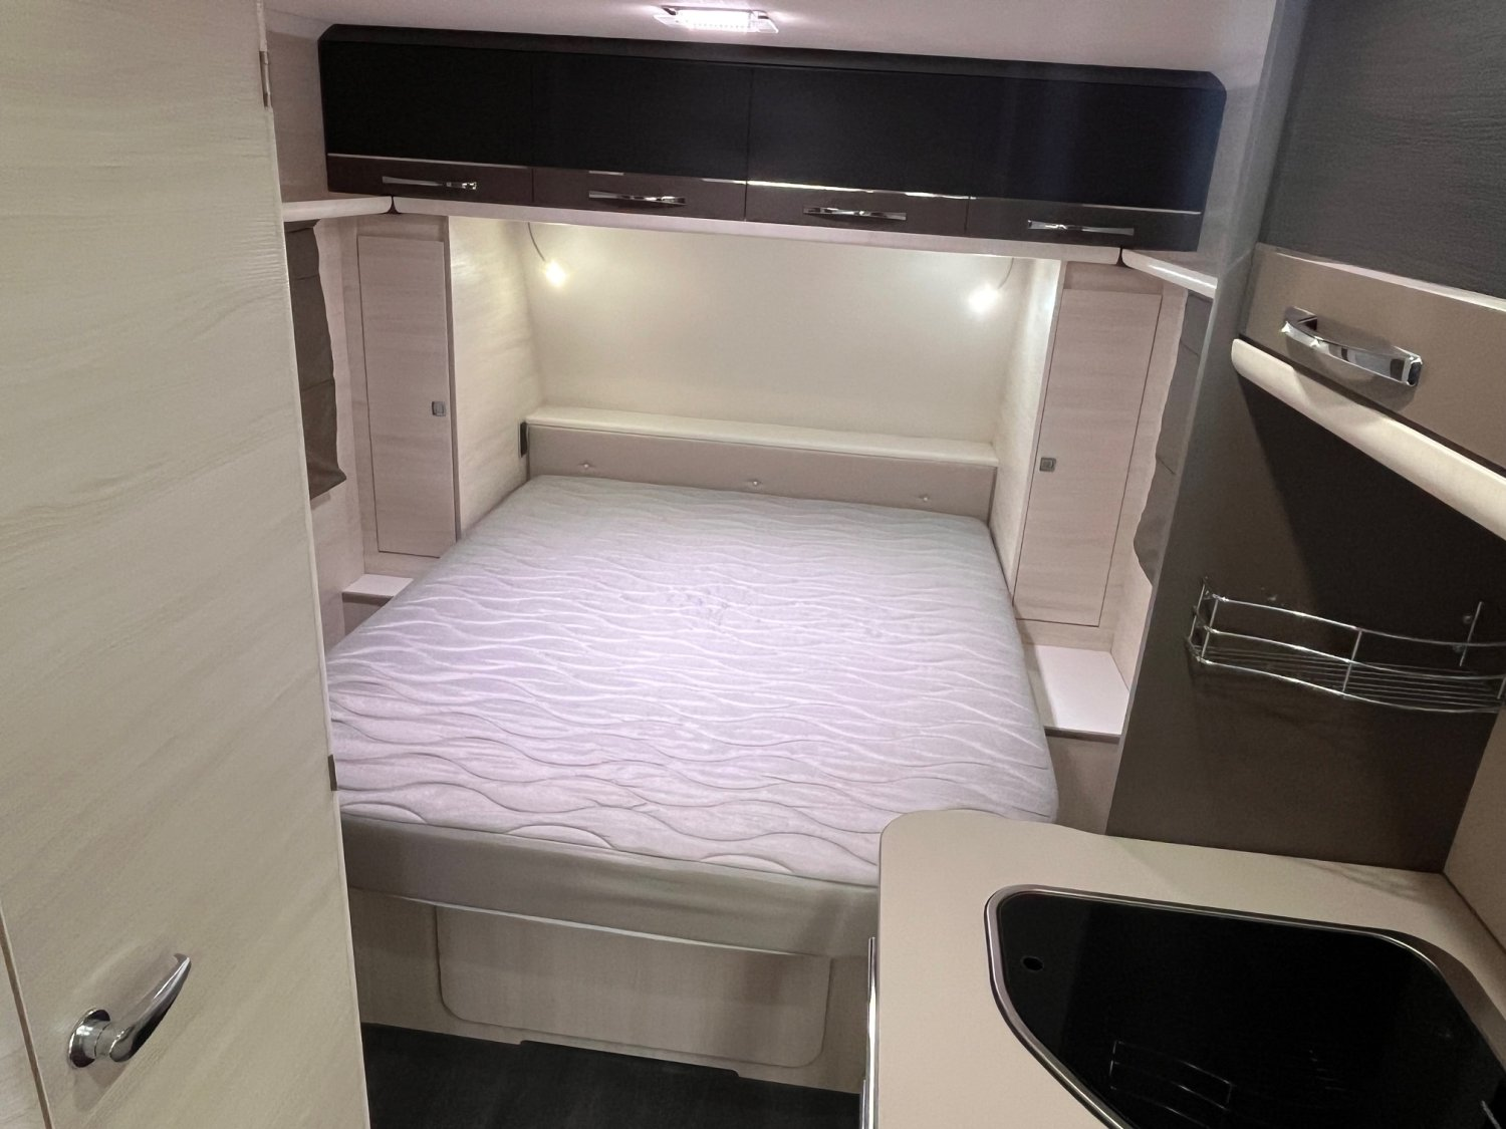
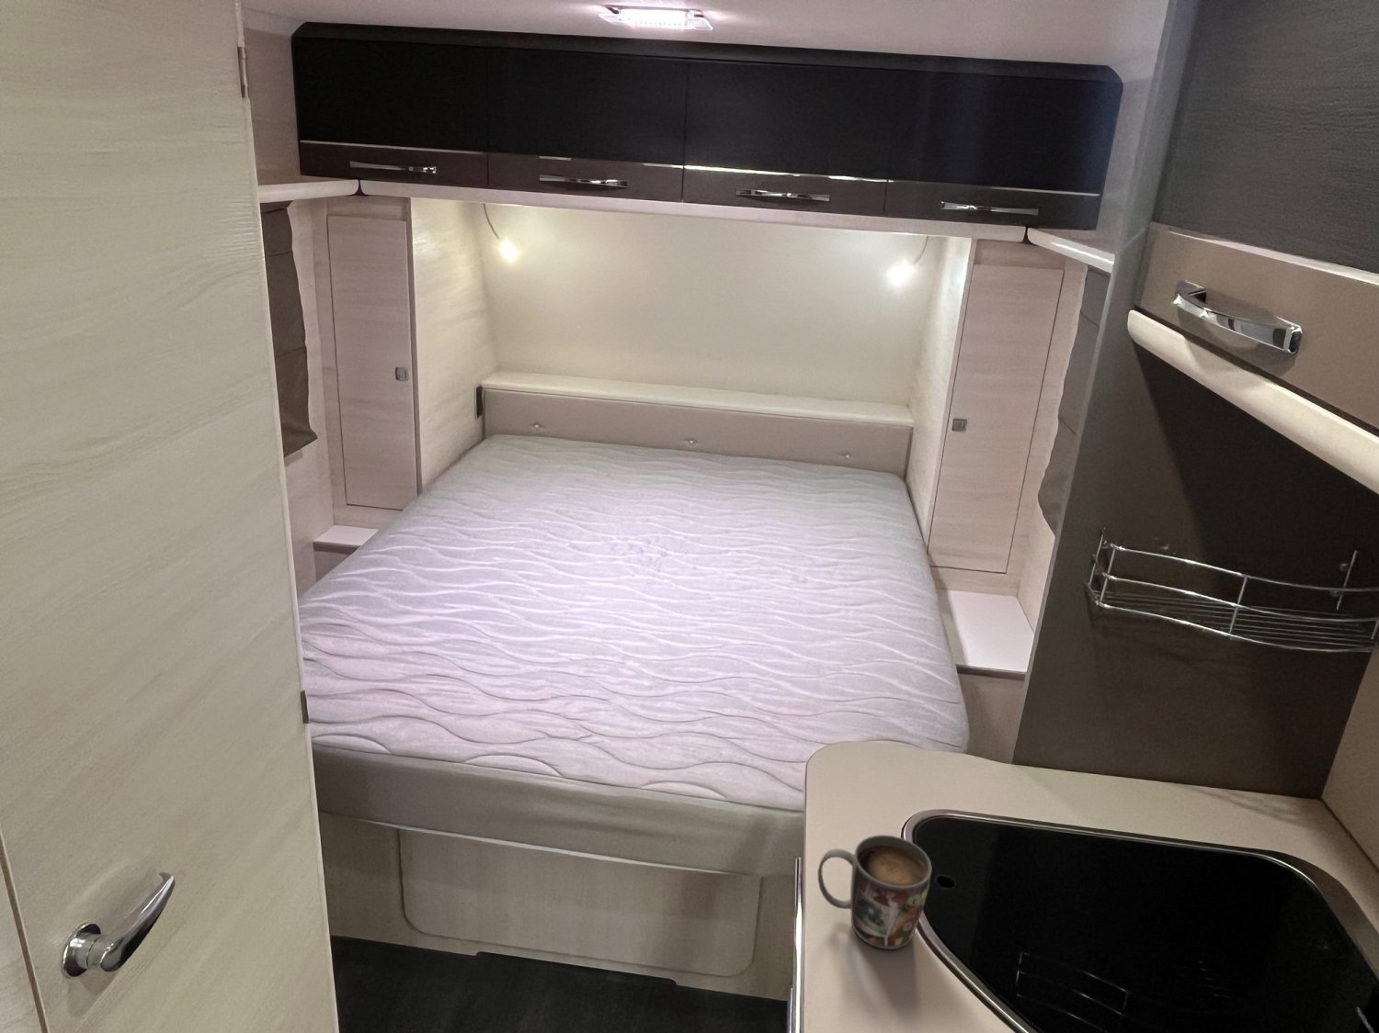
+ mug [818,833,933,951]
